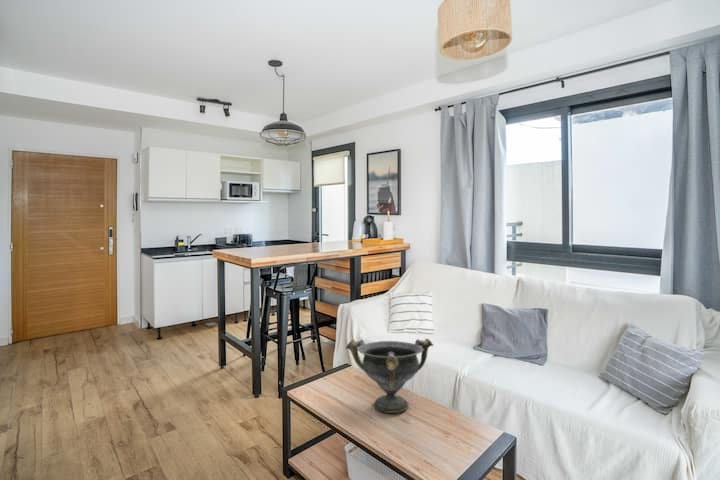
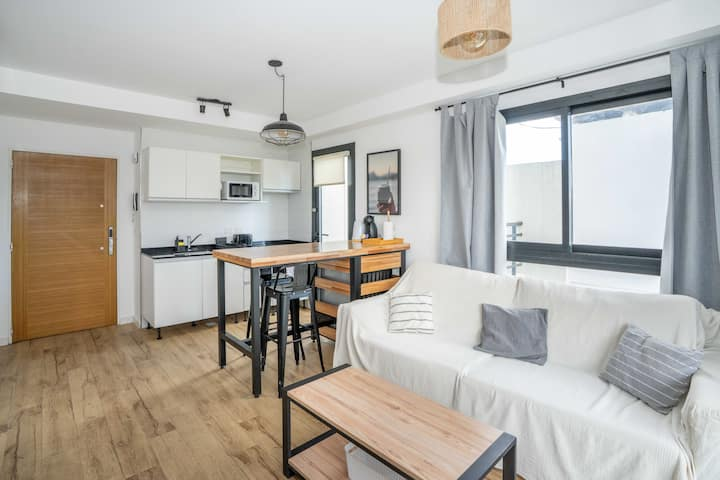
- decorative bowl [345,338,434,414]
